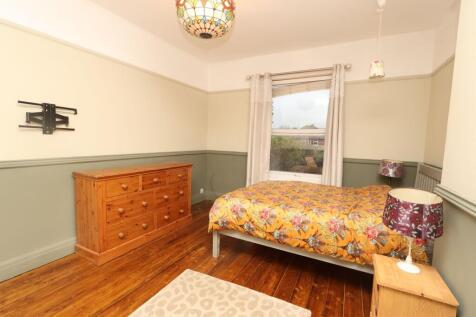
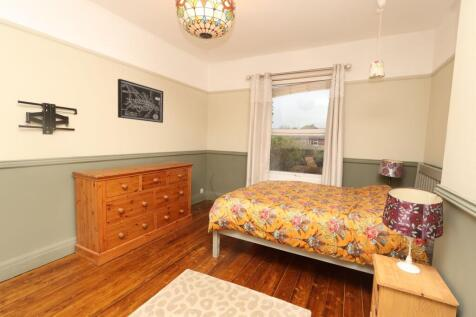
+ wall art [117,78,164,124]
